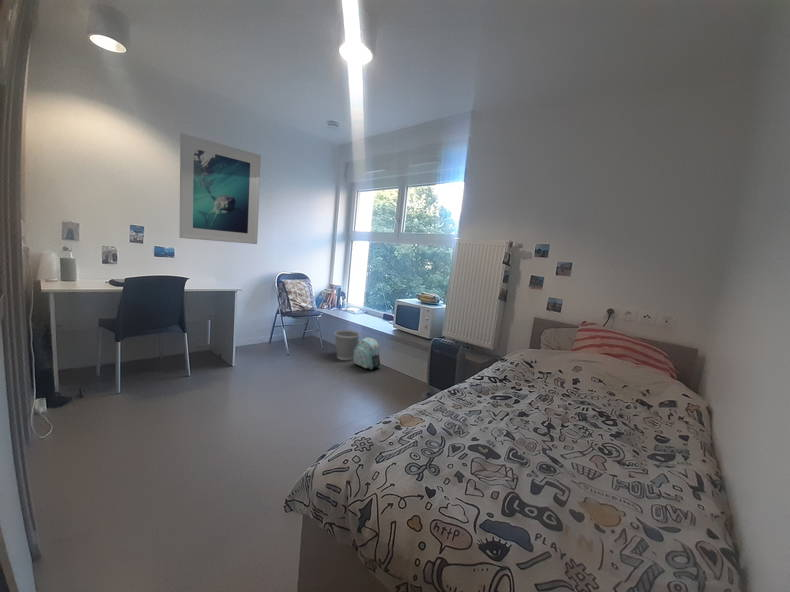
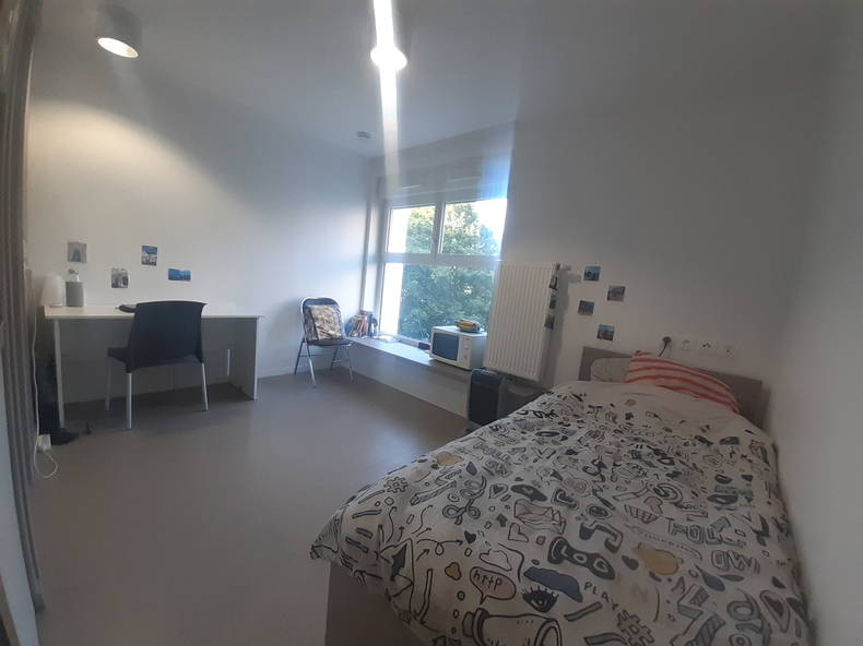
- wastebasket [333,329,361,361]
- backpack [352,337,381,370]
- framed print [179,132,262,245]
